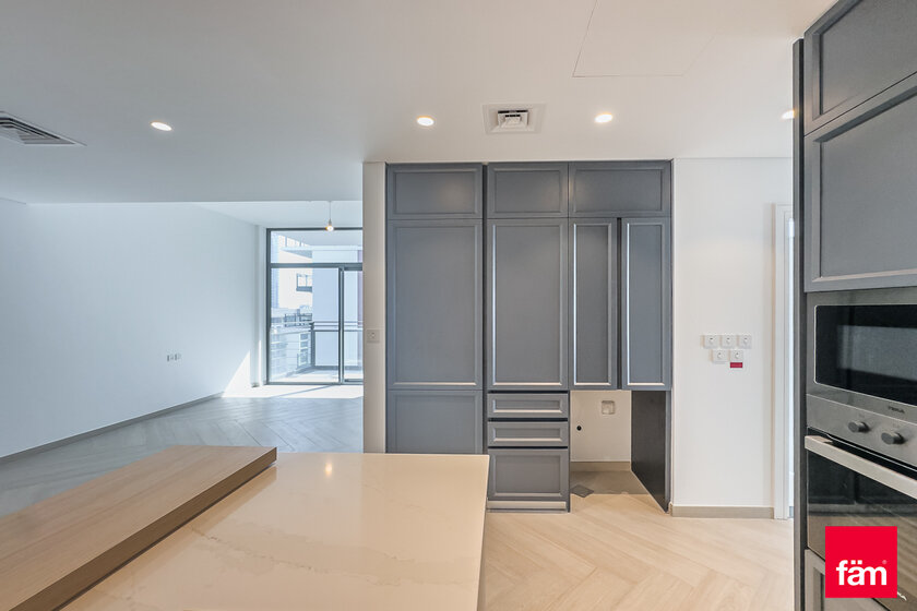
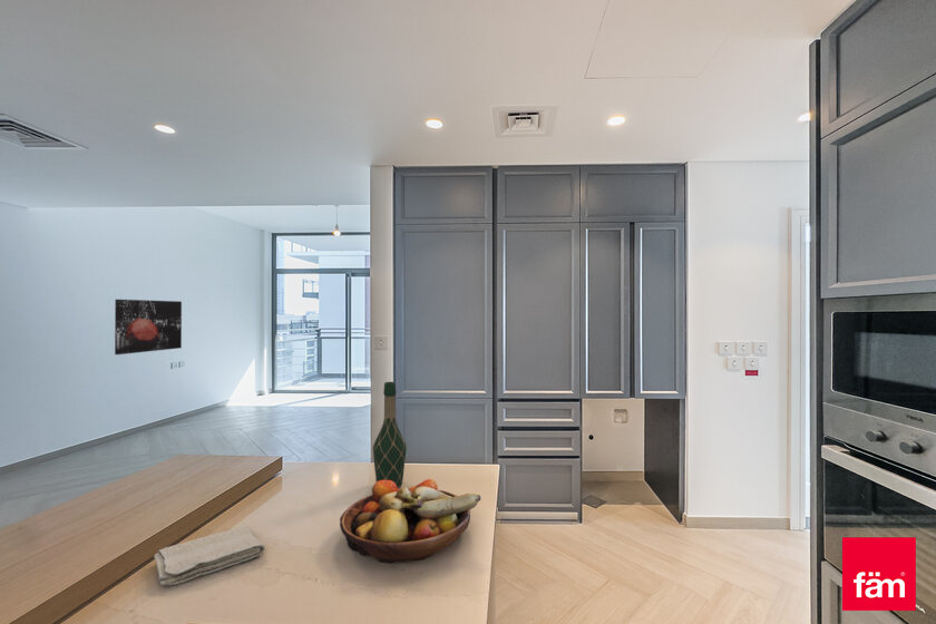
+ fruit bowl [339,478,481,564]
+ wall art [114,299,183,355]
+ washcloth [153,525,266,586]
+ wine bottle [372,381,408,489]
